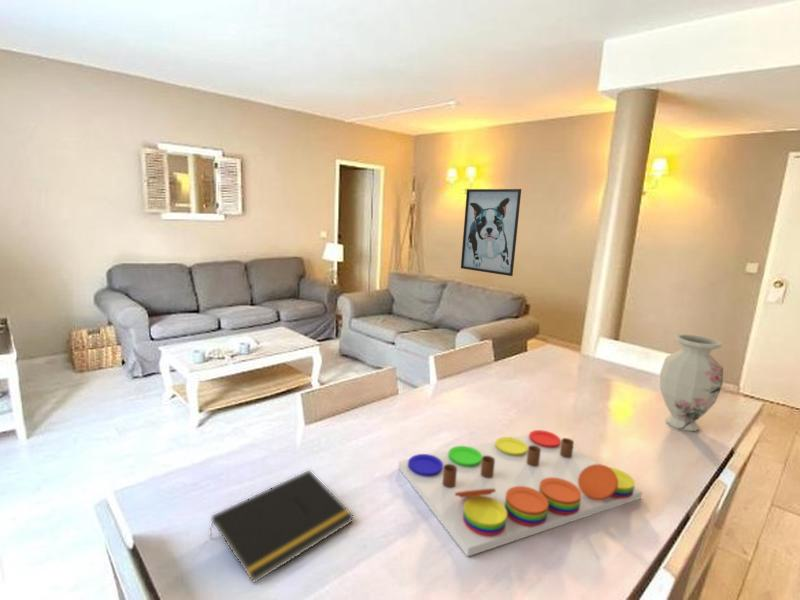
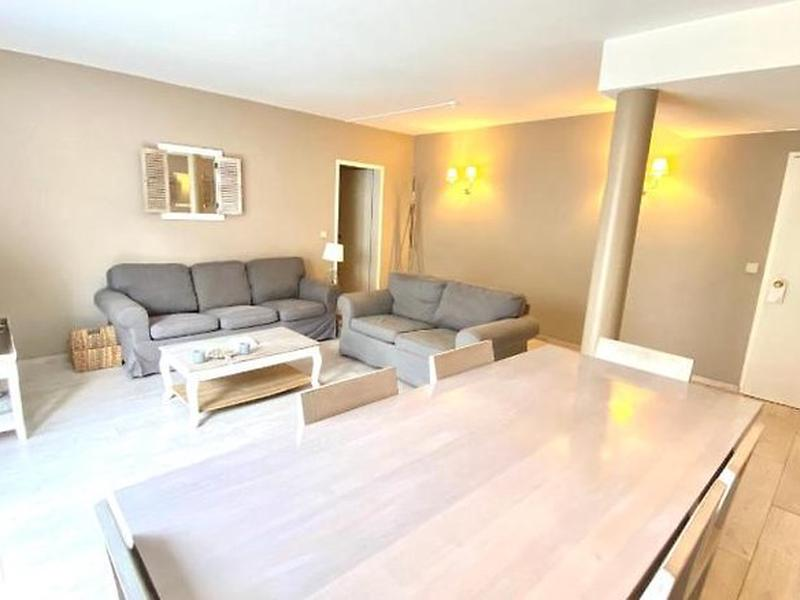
- notepad [208,469,355,584]
- board game [397,429,643,558]
- vase [659,333,724,433]
- wall art [460,188,522,277]
